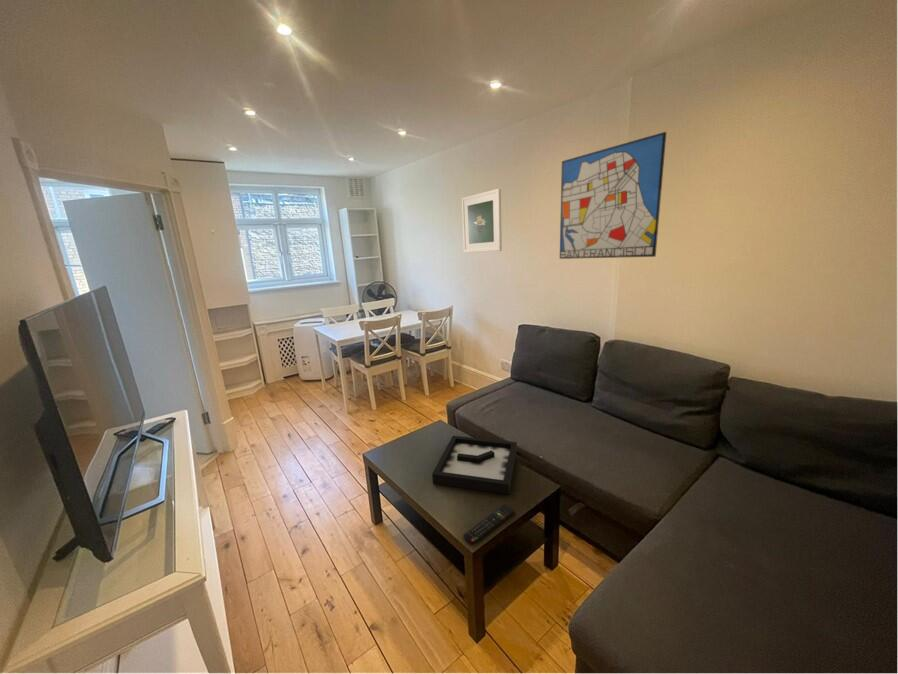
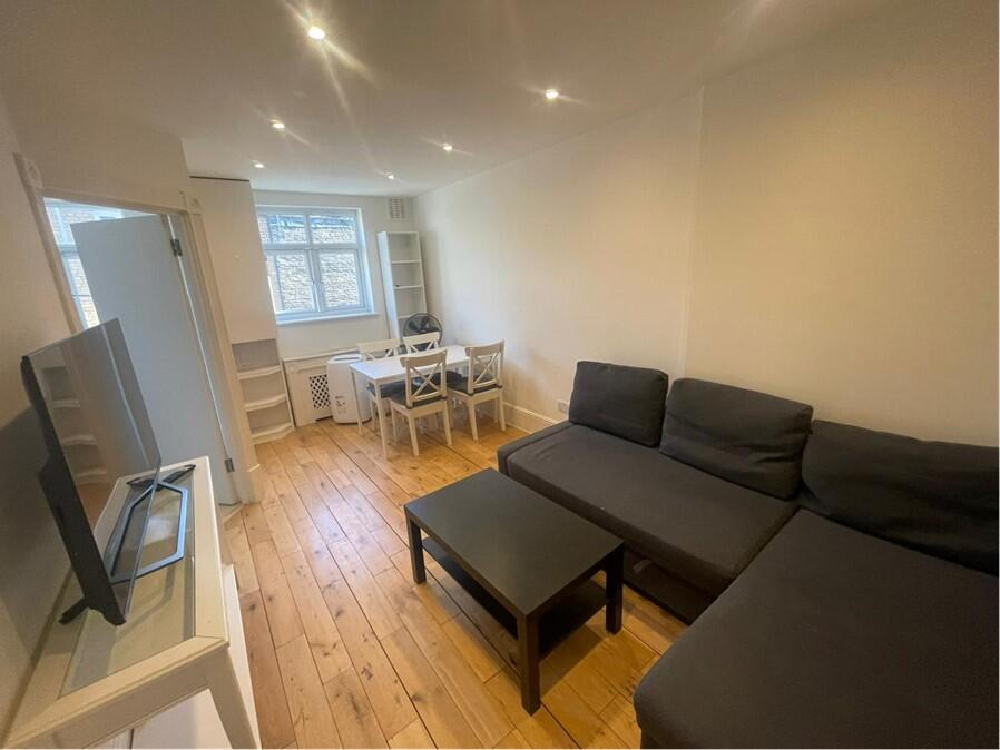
- remote control [462,503,516,546]
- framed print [461,188,503,254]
- decorative tray [431,435,518,496]
- wall art [559,131,667,260]
